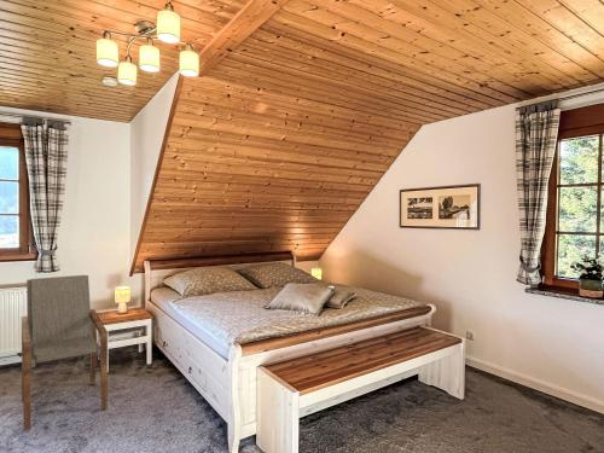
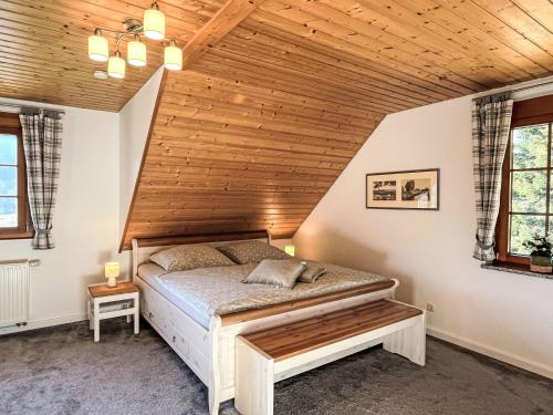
- armchair [21,274,109,431]
